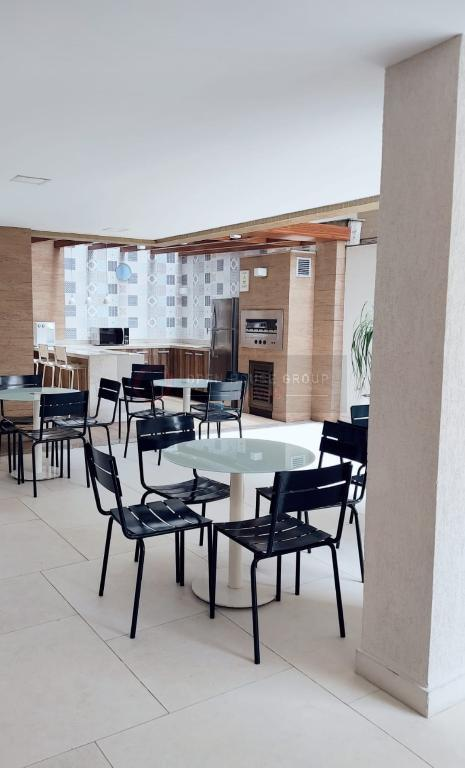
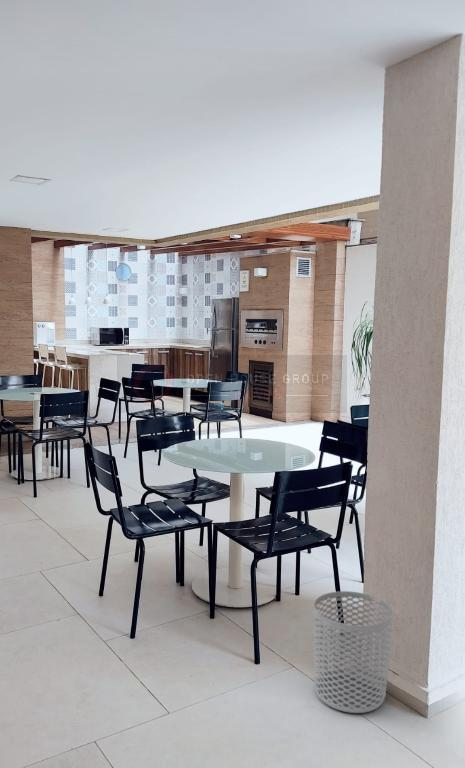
+ waste bin [313,590,394,714]
